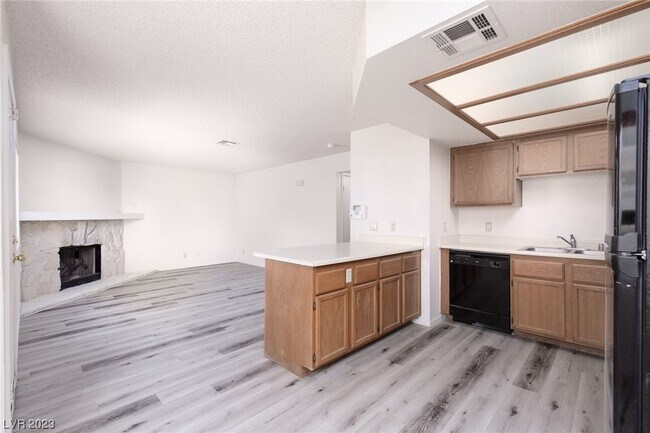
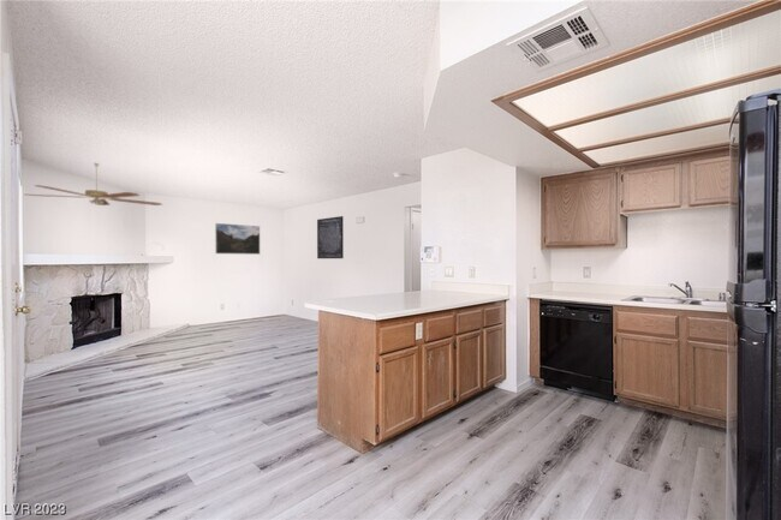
+ wall art [316,215,345,259]
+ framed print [214,222,261,256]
+ ceiling fan [25,162,163,207]
